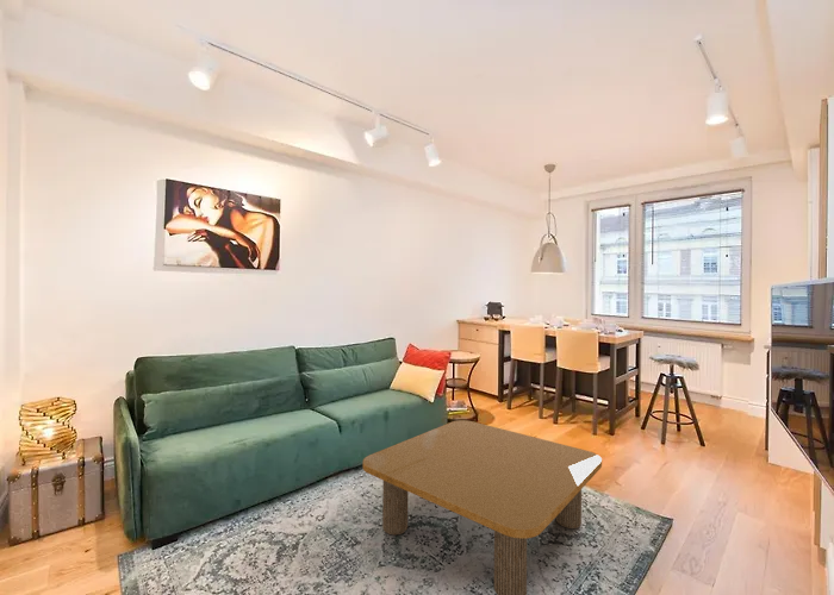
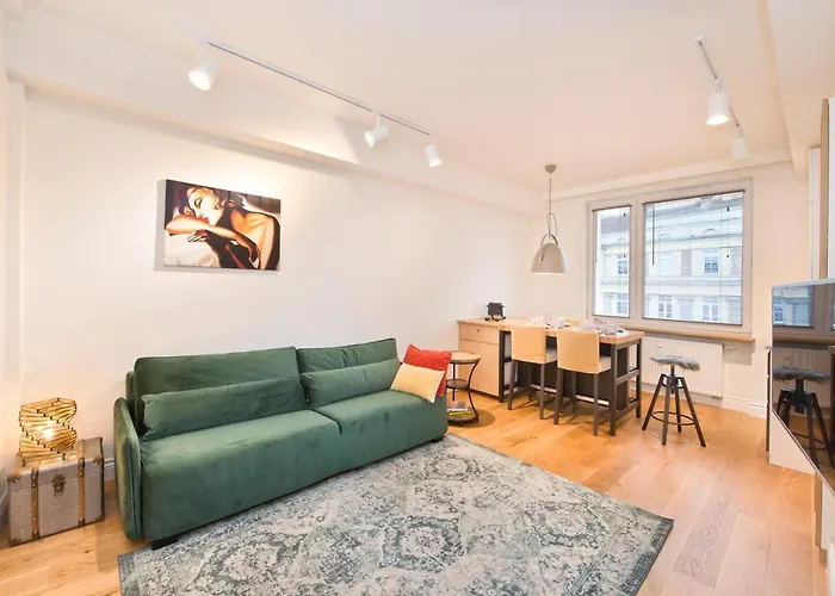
- coffee table [362,419,603,595]
